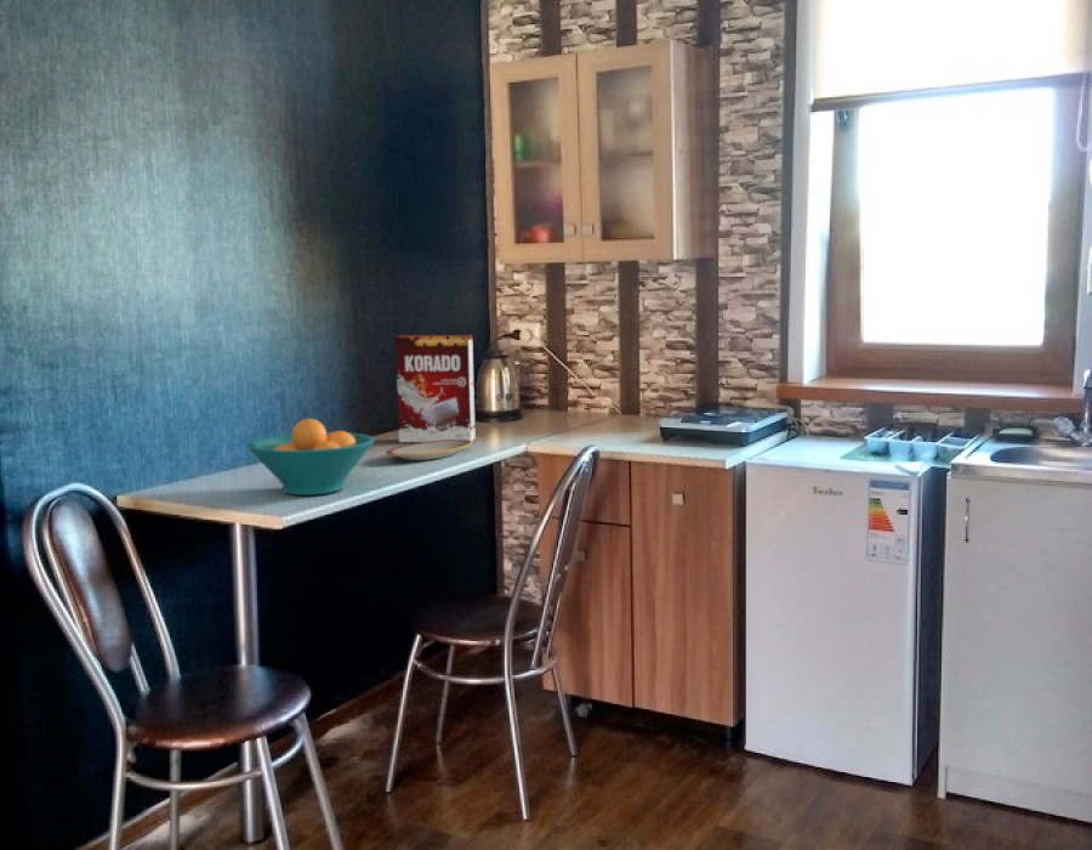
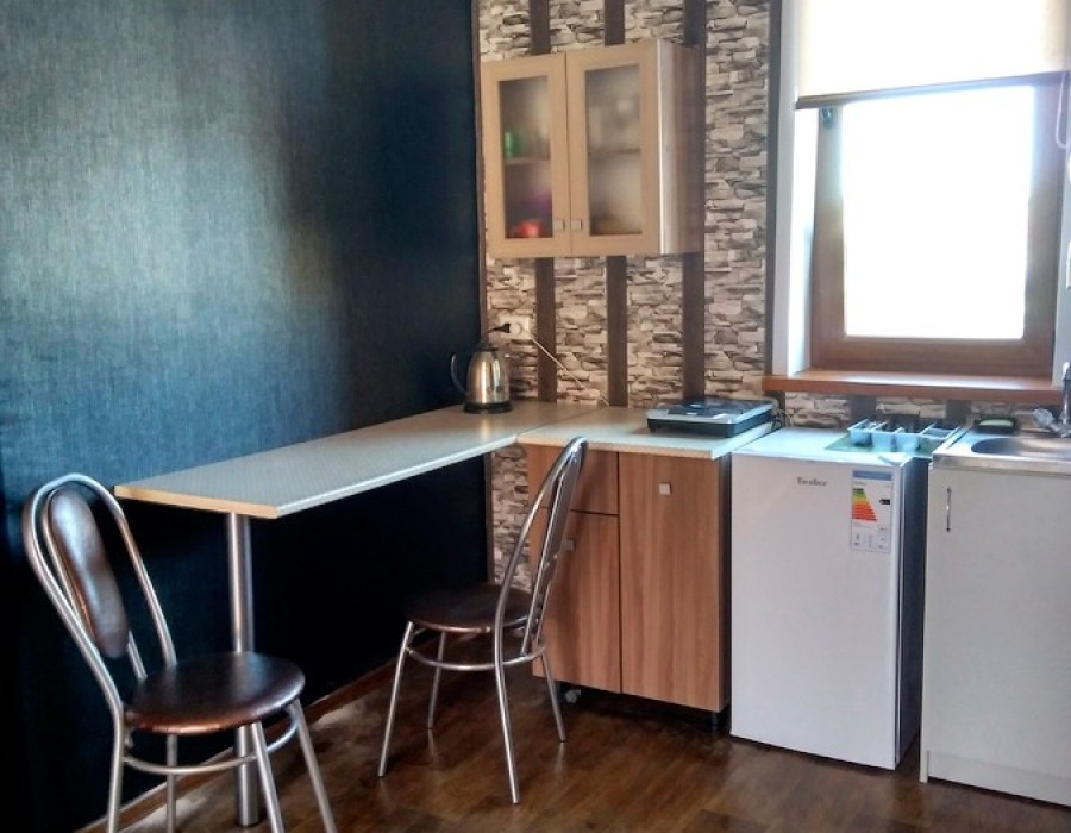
- fruit bowl [245,418,376,497]
- plate [385,440,473,461]
- cereal box [394,334,477,443]
